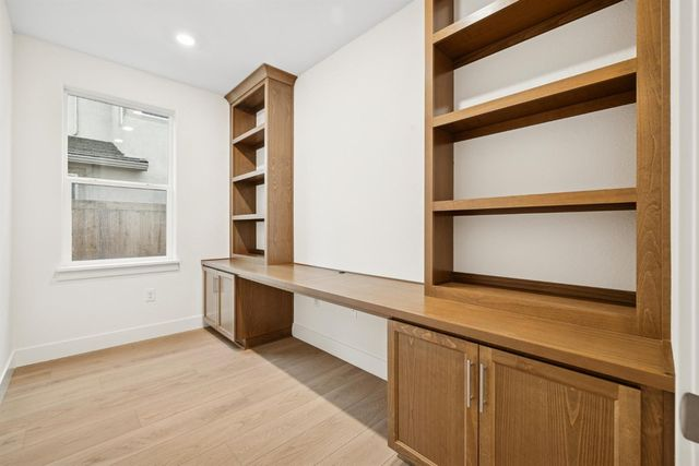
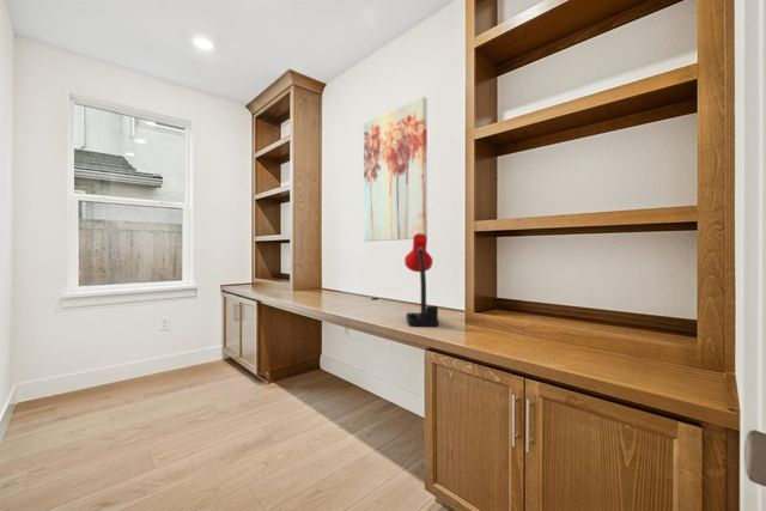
+ desk lamp [403,233,439,327]
+ wall art [363,96,428,243]
